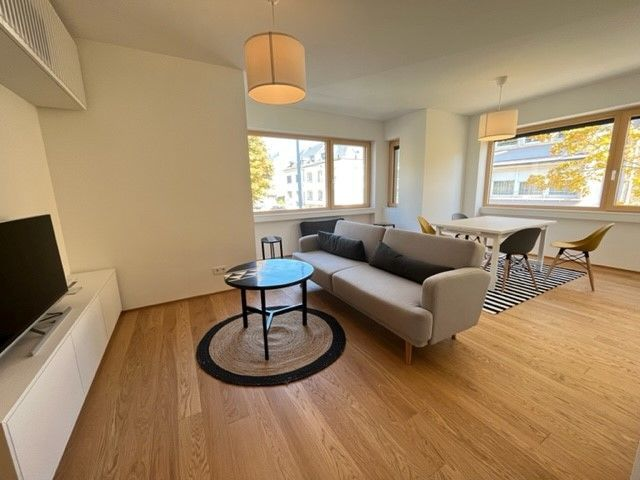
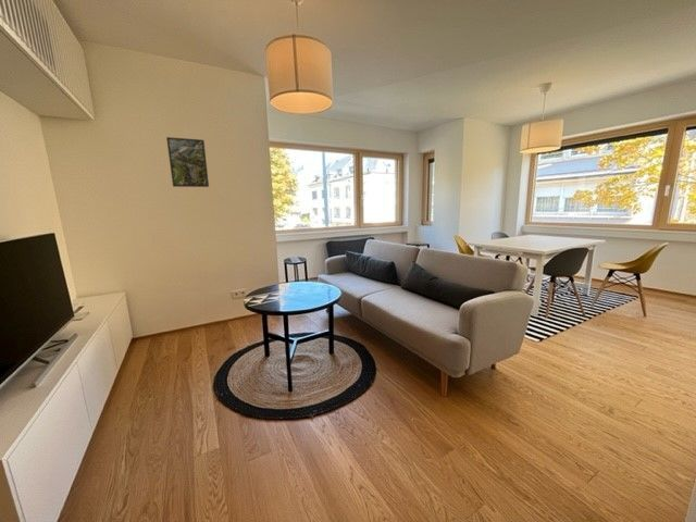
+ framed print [165,136,210,188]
